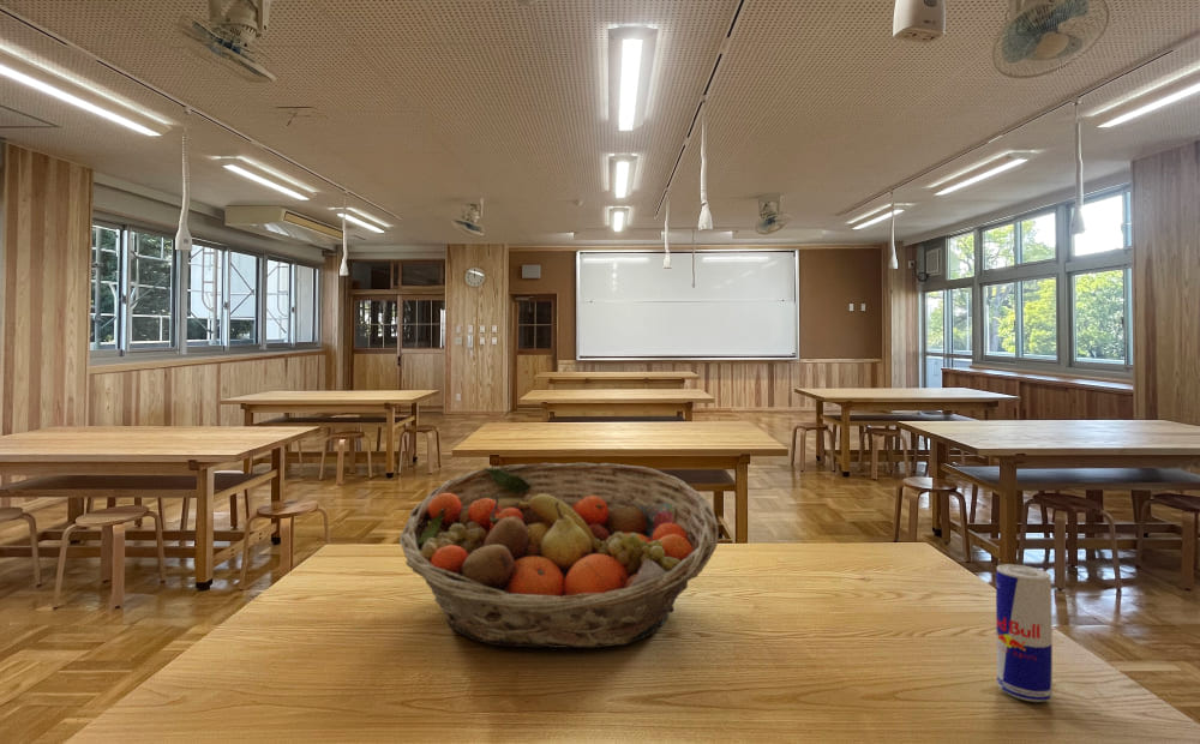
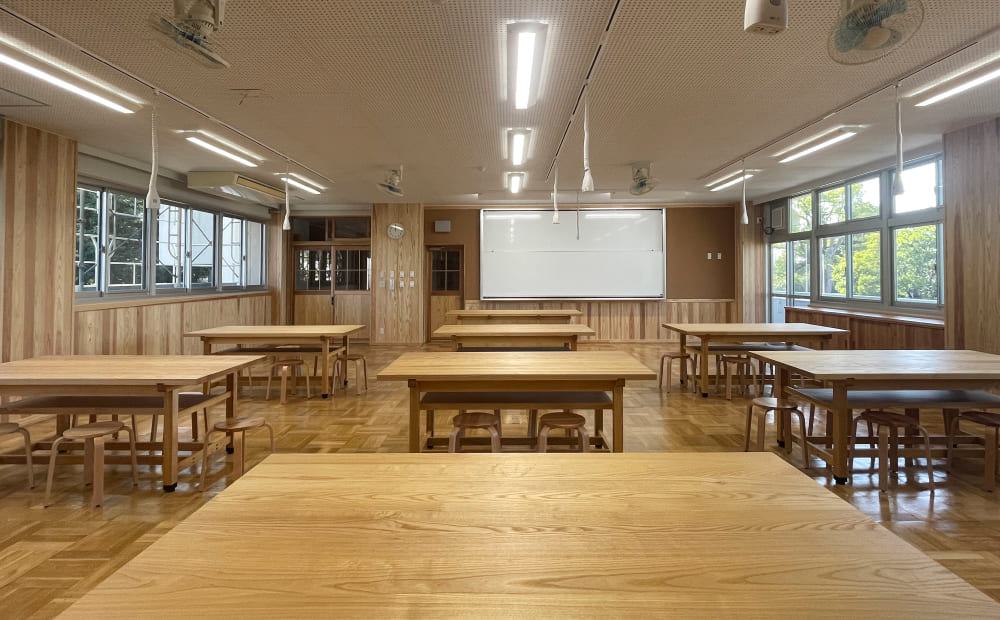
- beverage can [995,563,1054,703]
- fruit basket [398,462,720,649]
